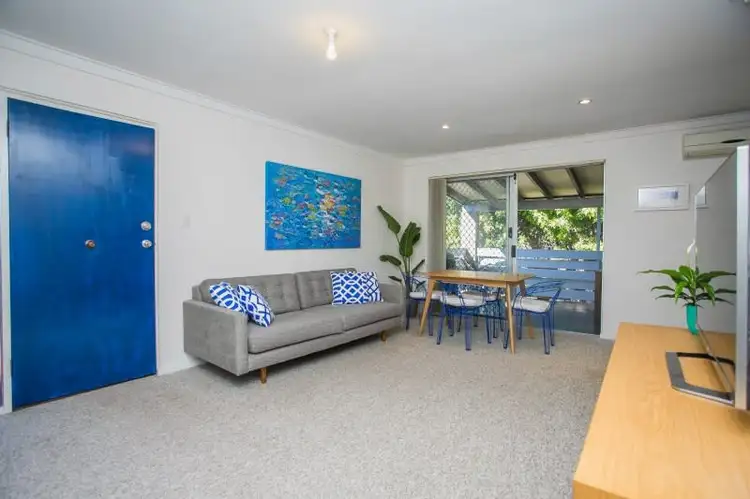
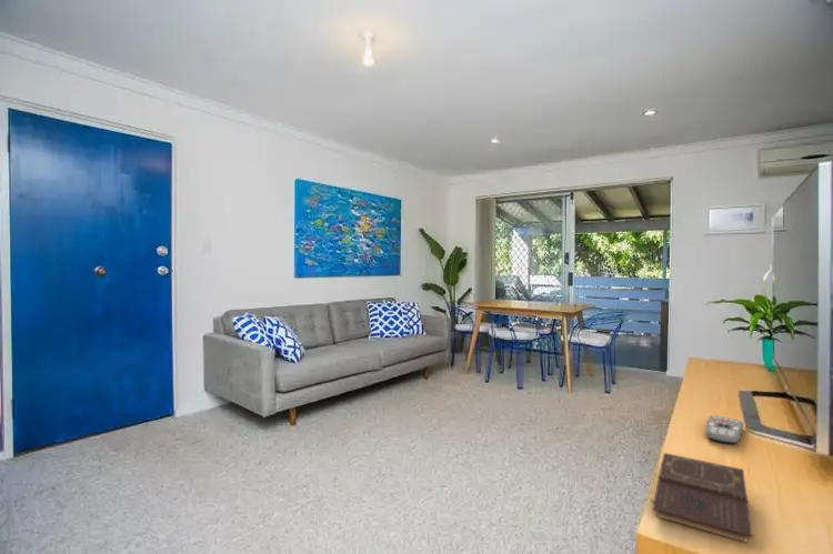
+ book [648,452,753,543]
+ remote control [704,414,744,445]
